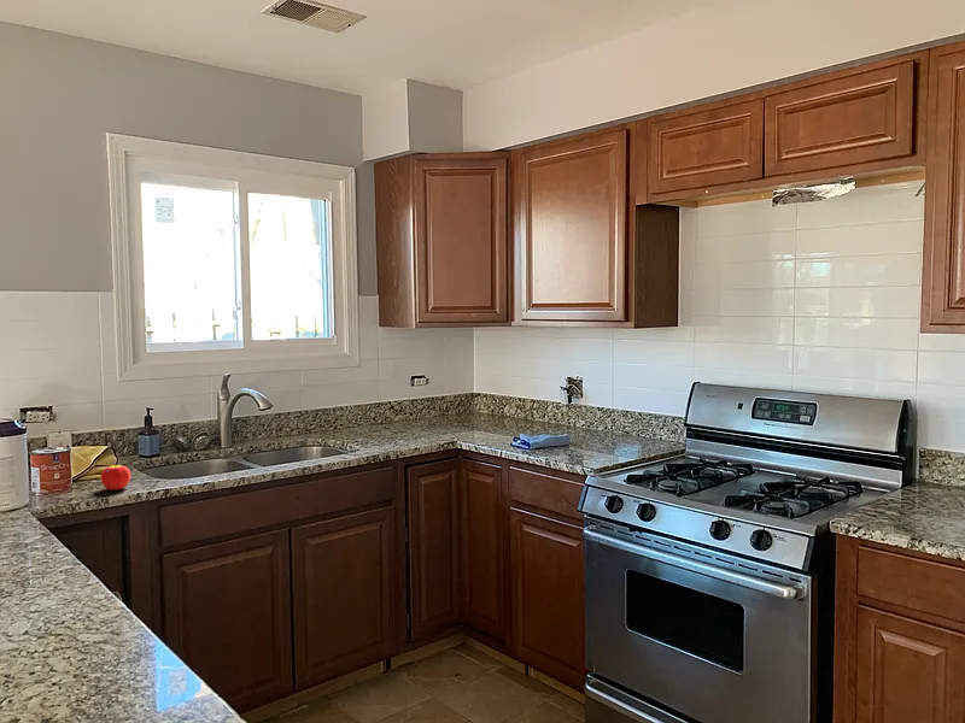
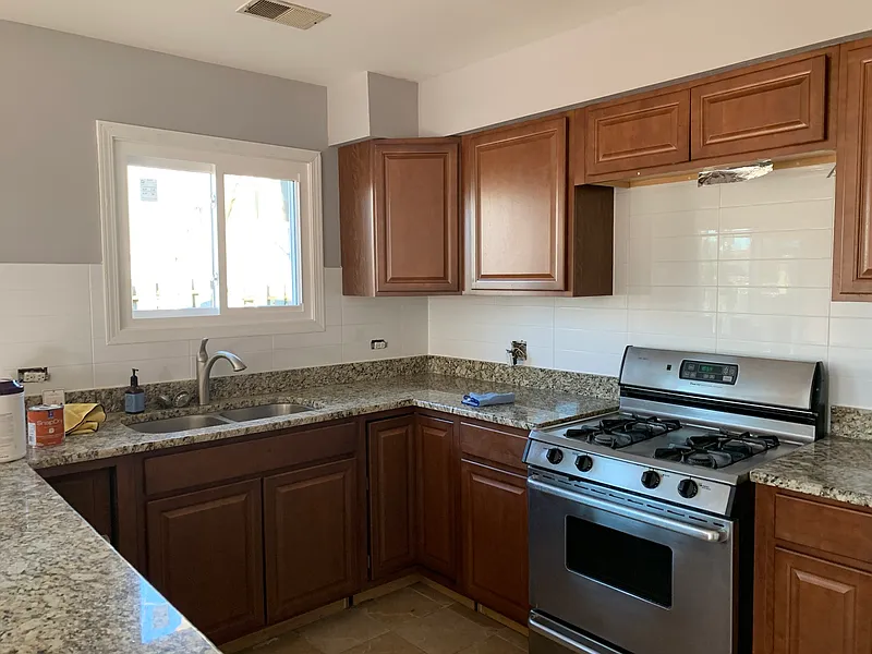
- fruit [100,463,133,492]
